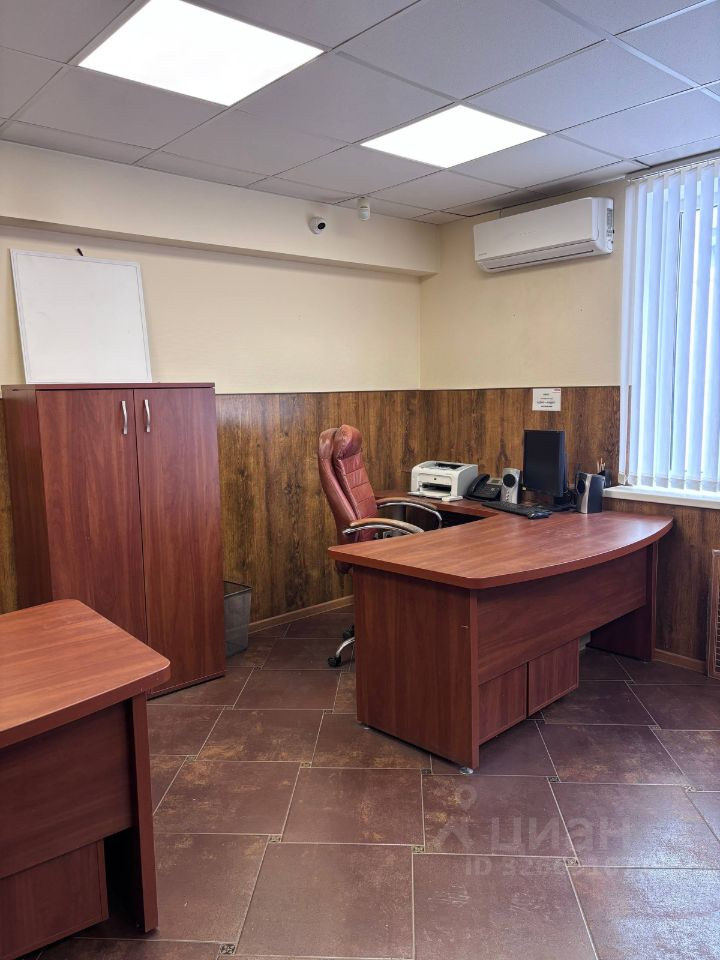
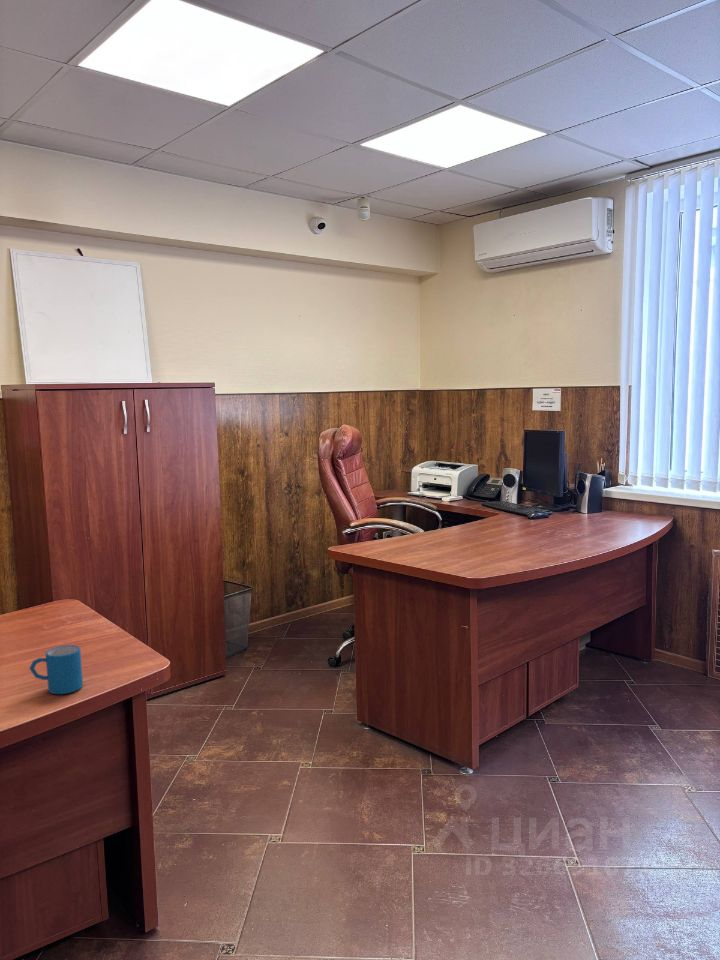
+ mug [28,644,84,695]
